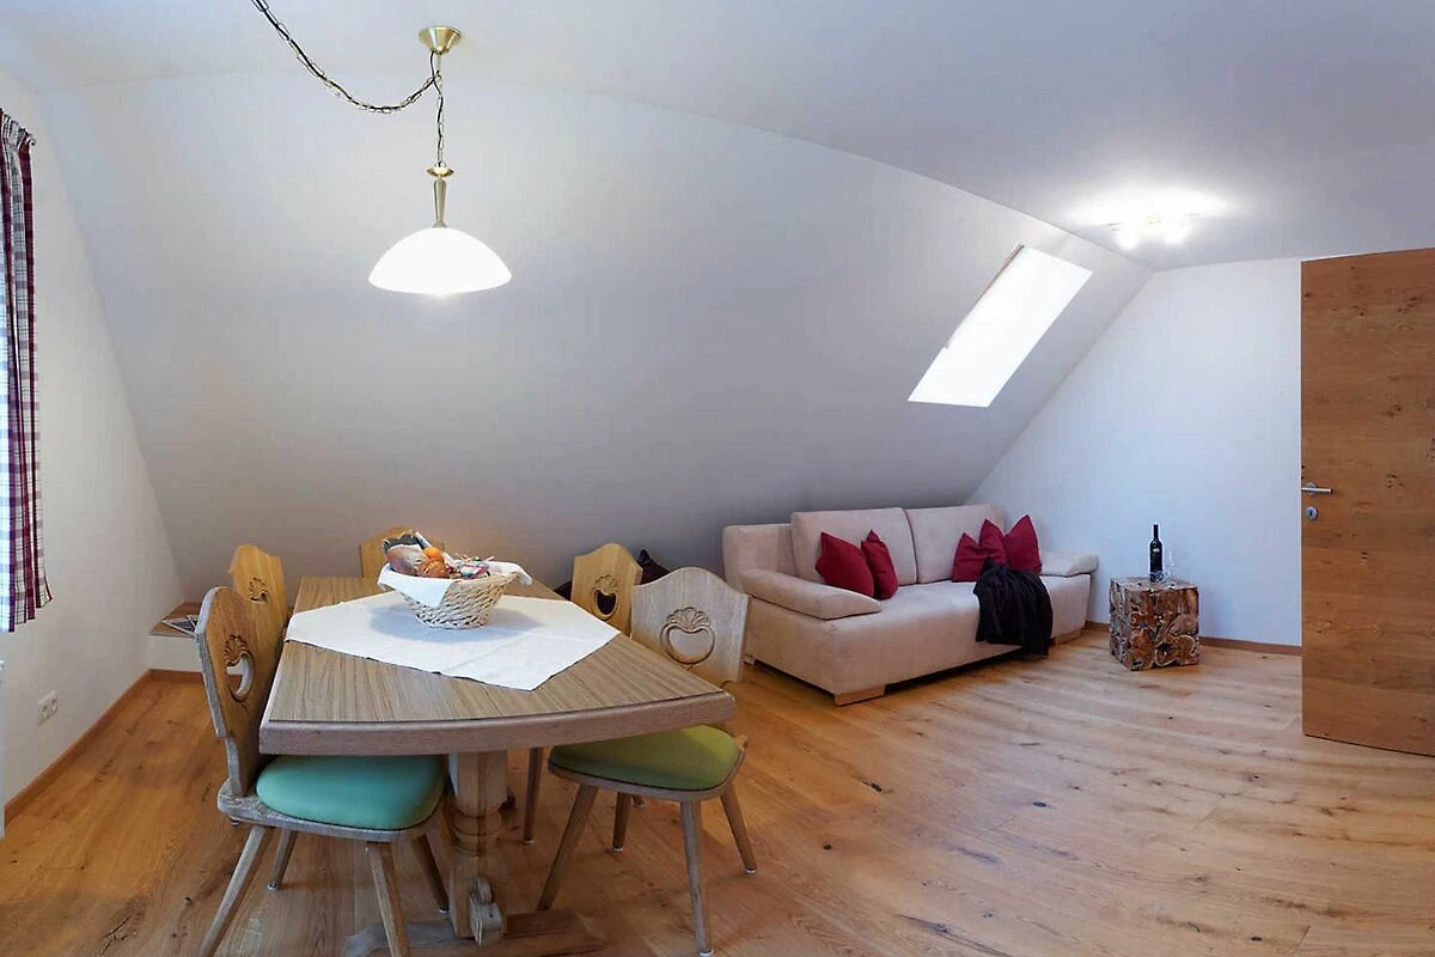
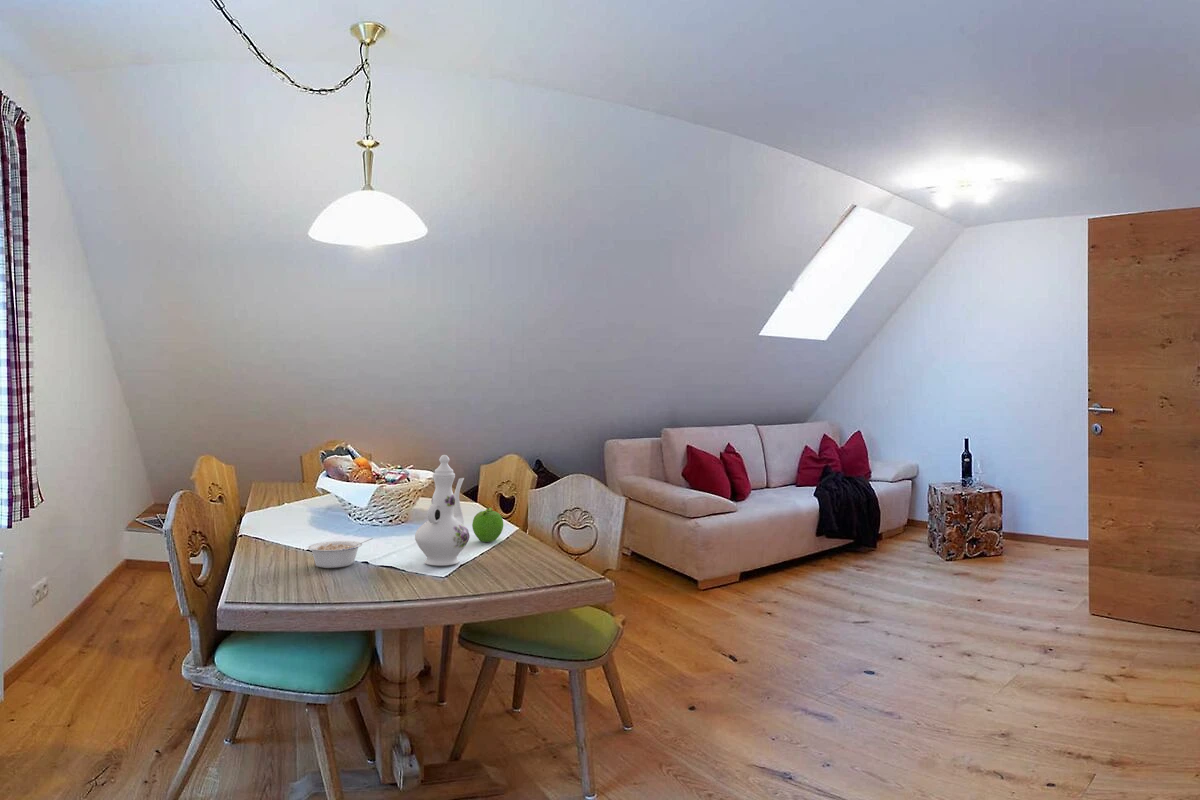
+ legume [307,537,374,569]
+ fruit [471,507,504,543]
+ chinaware [414,454,471,567]
